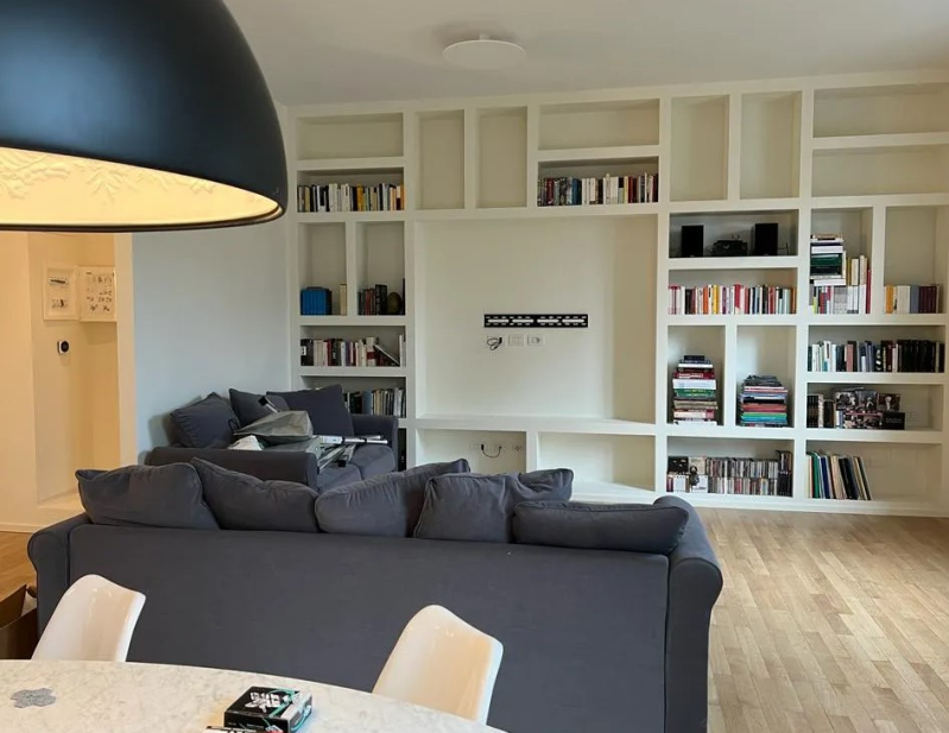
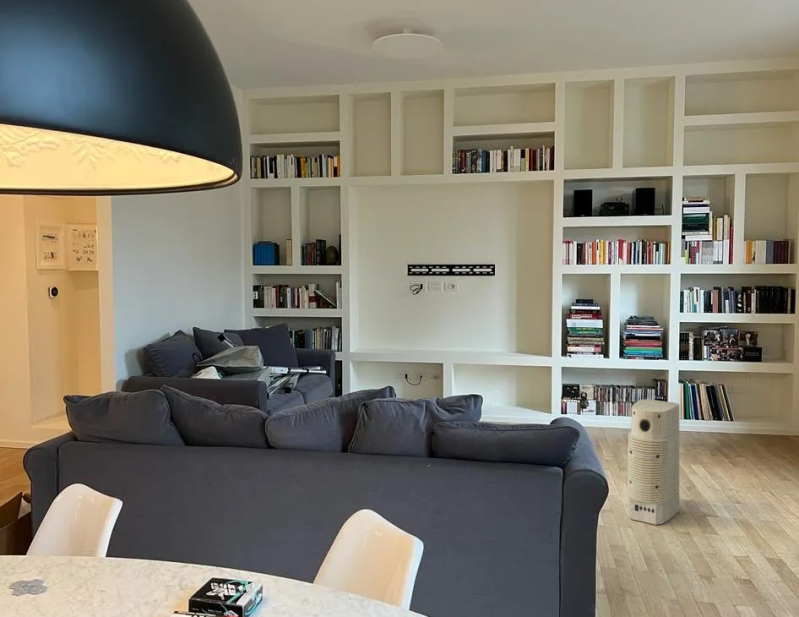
+ air purifier [626,398,680,526]
